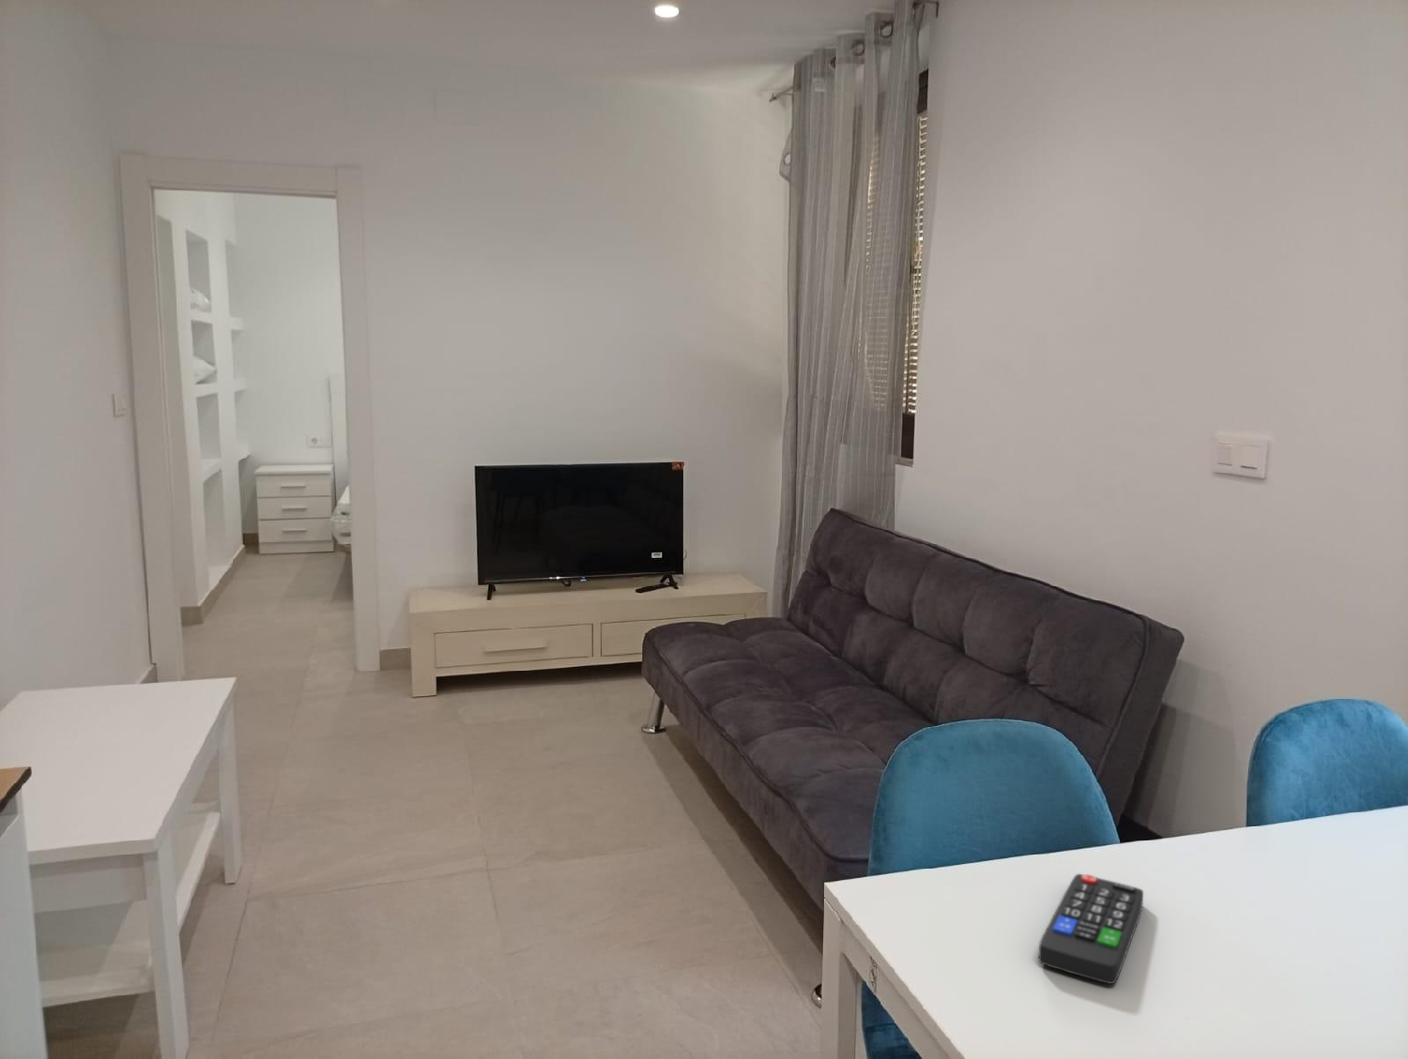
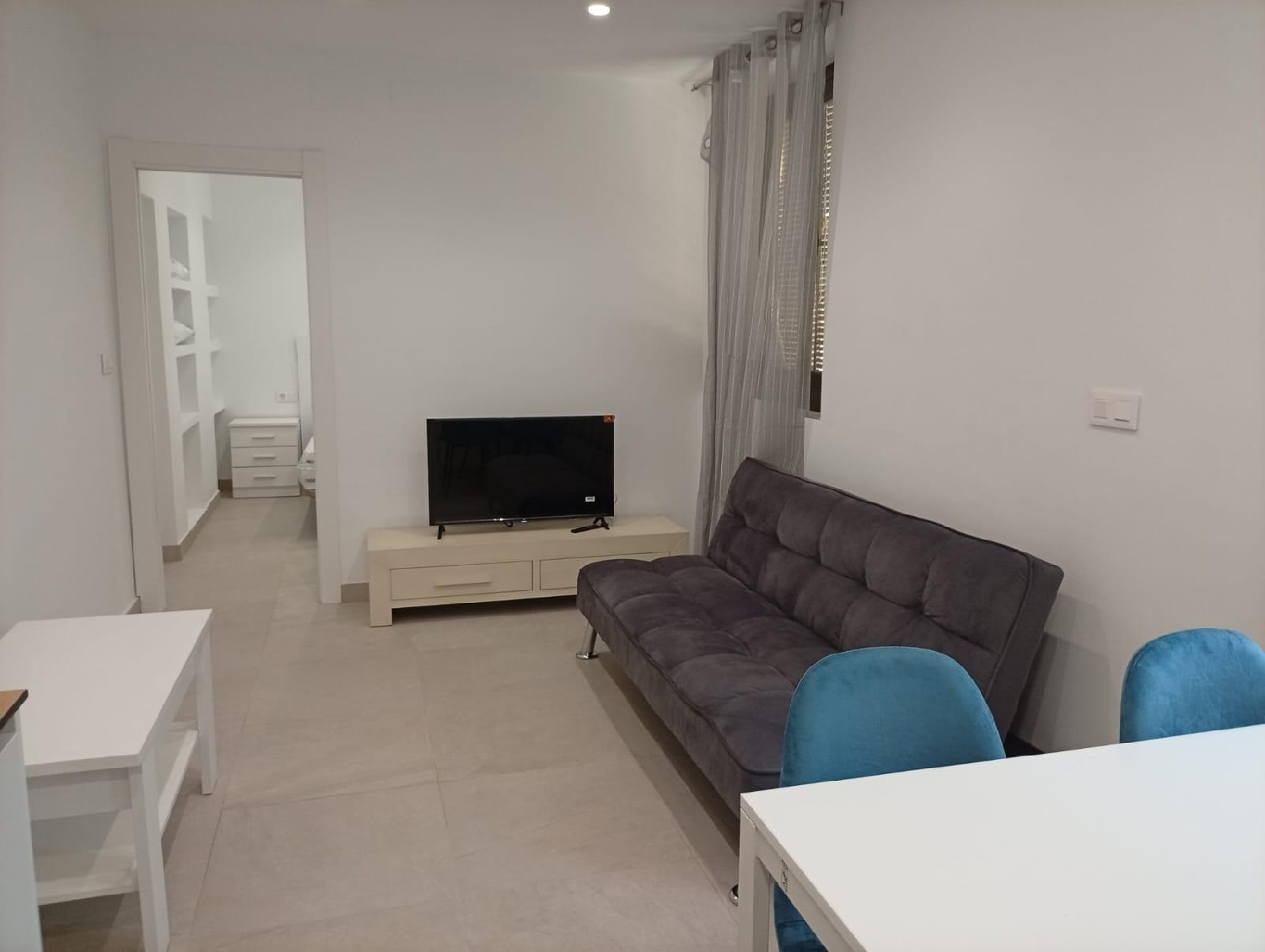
- remote control [1038,873,1144,984]
